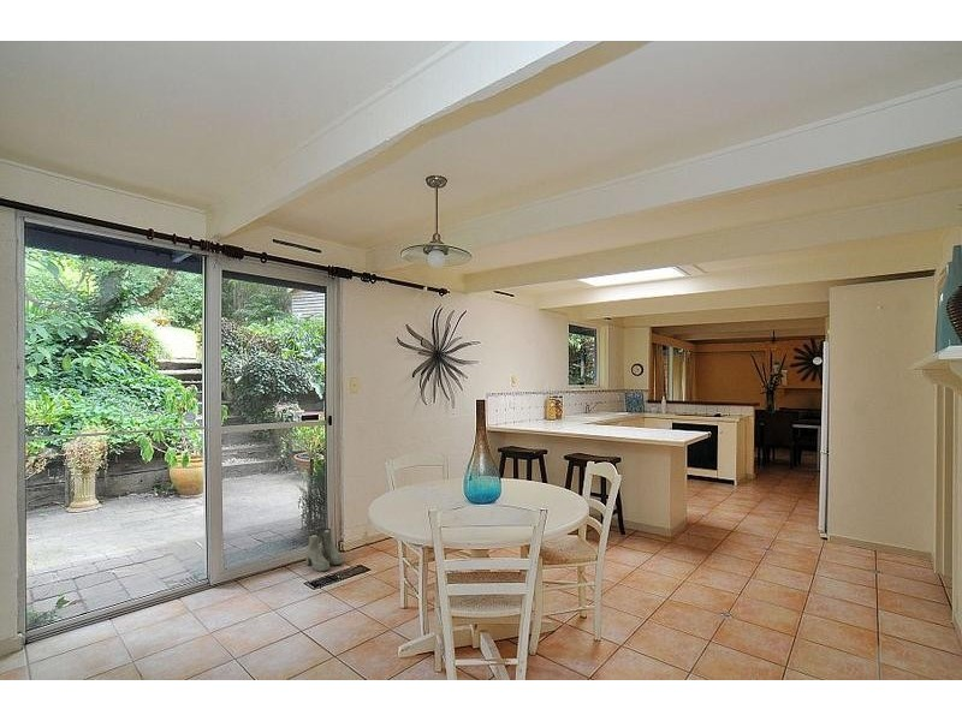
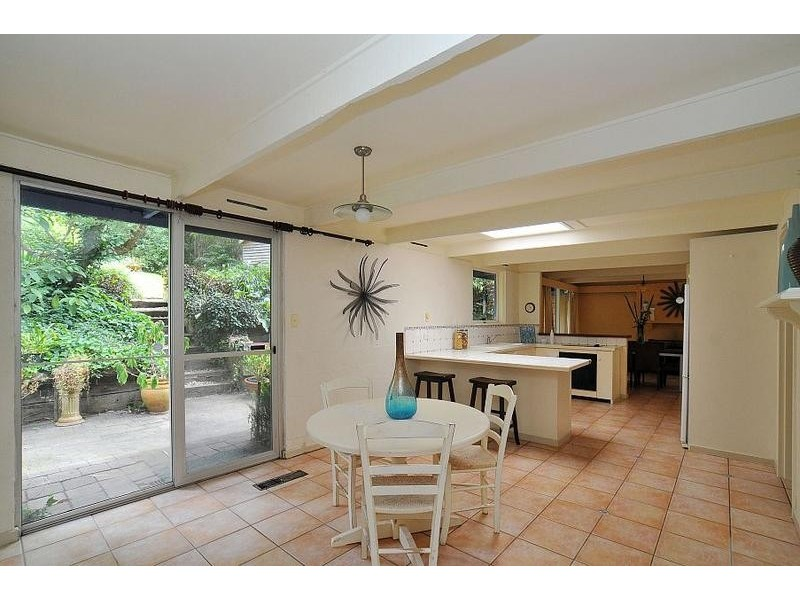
- boots [304,528,345,573]
